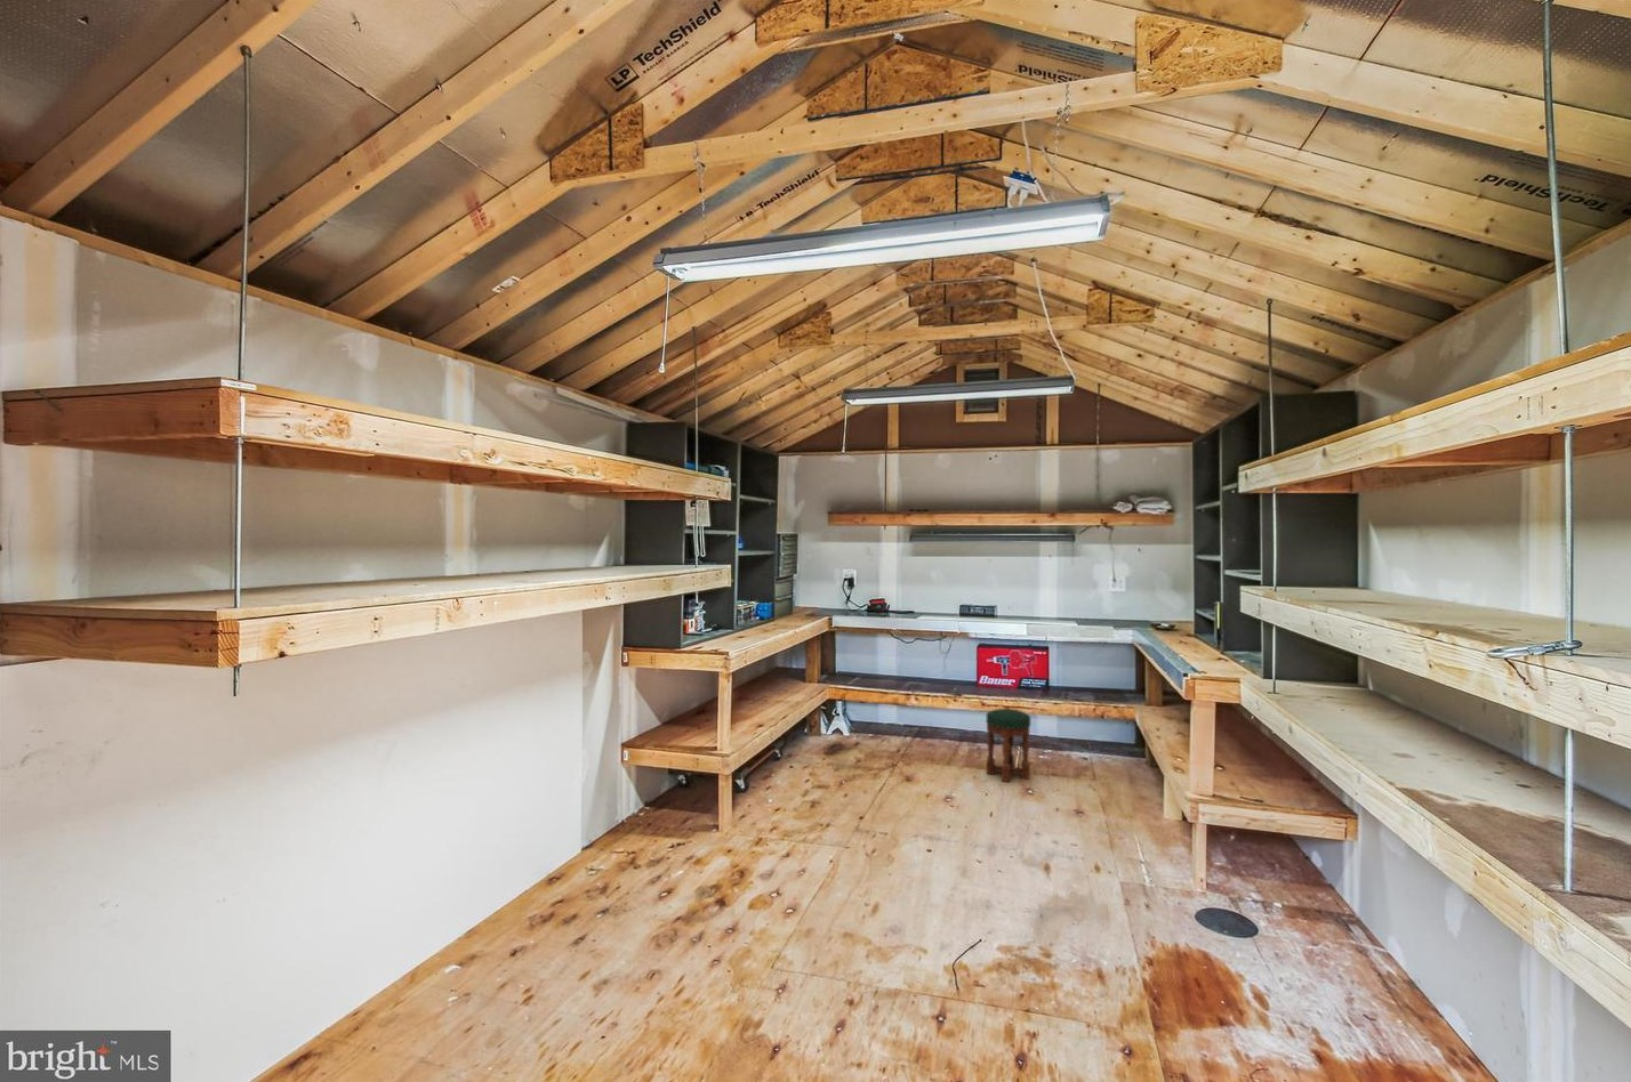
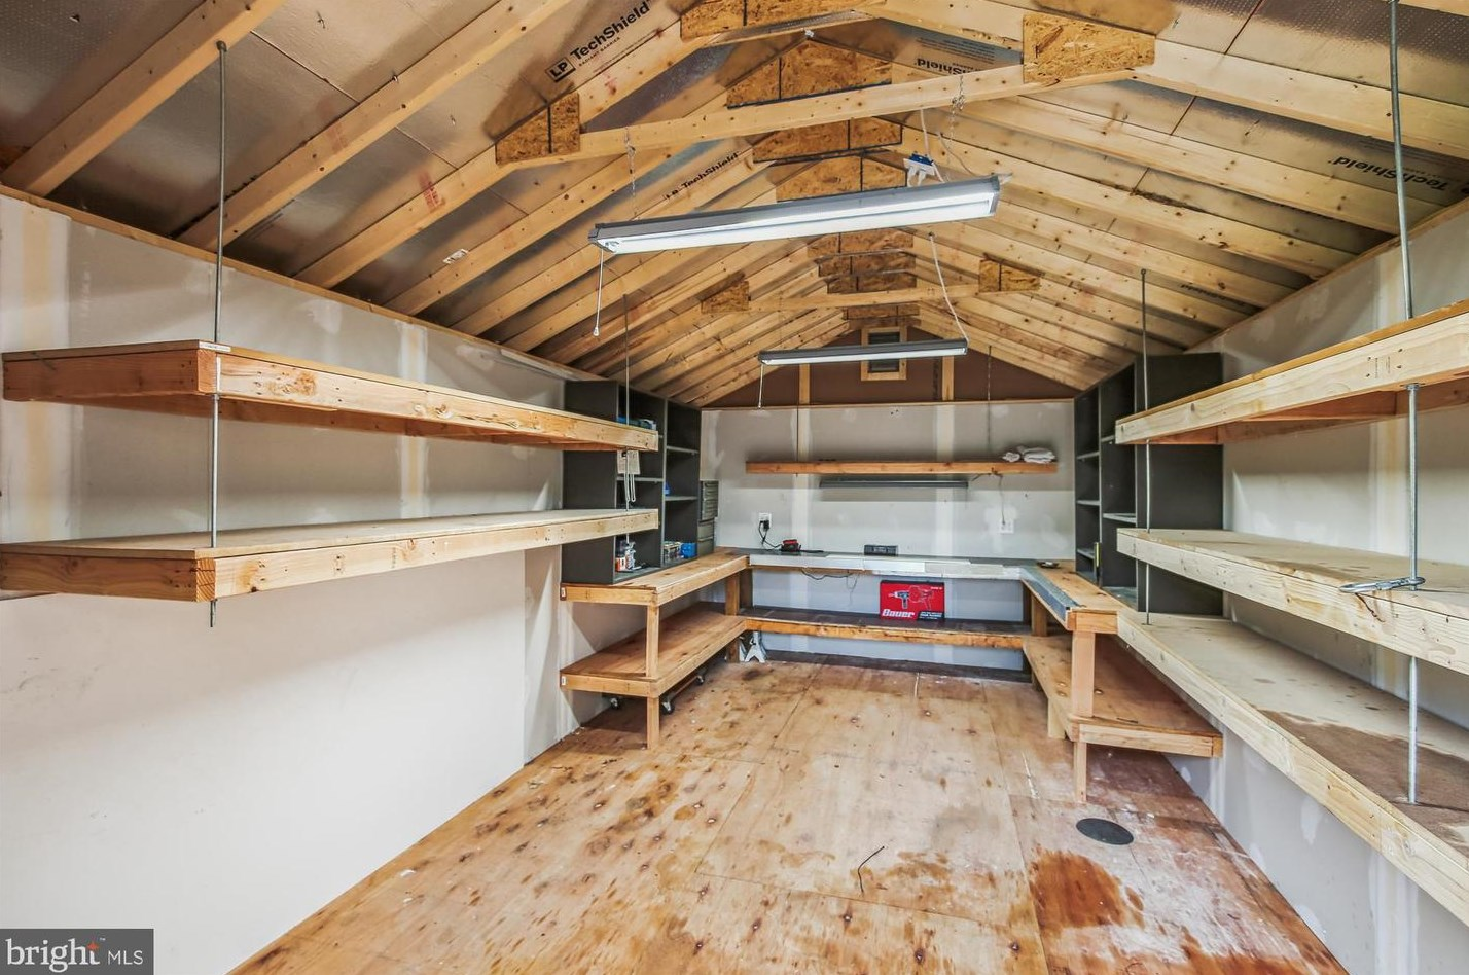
- stool [985,708,1033,783]
